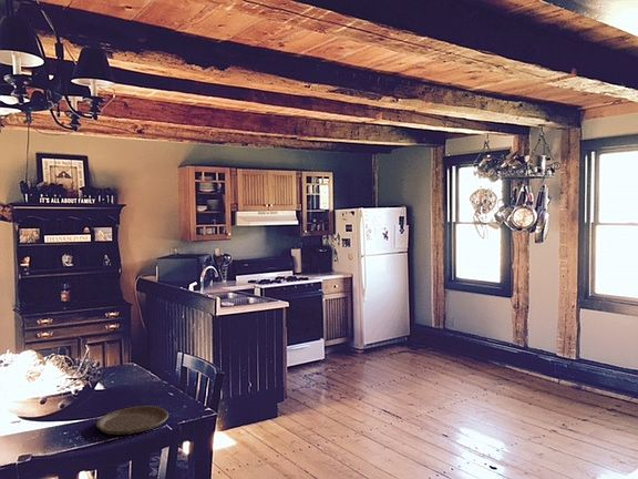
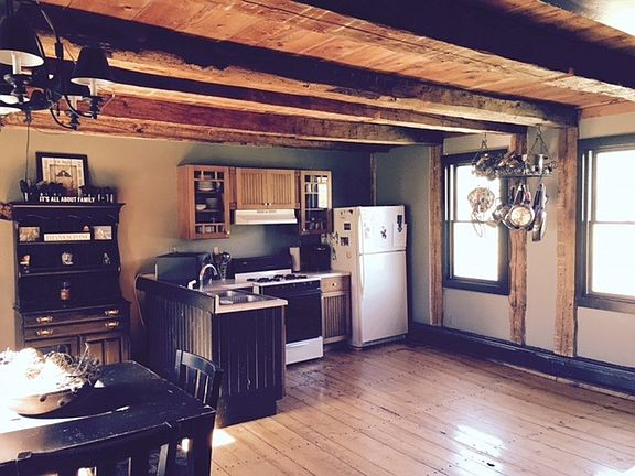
- plate [95,405,169,436]
